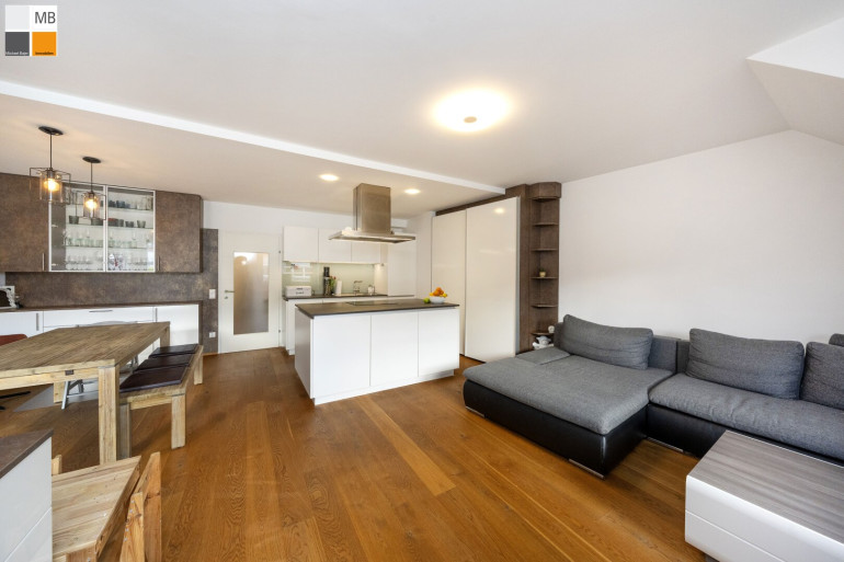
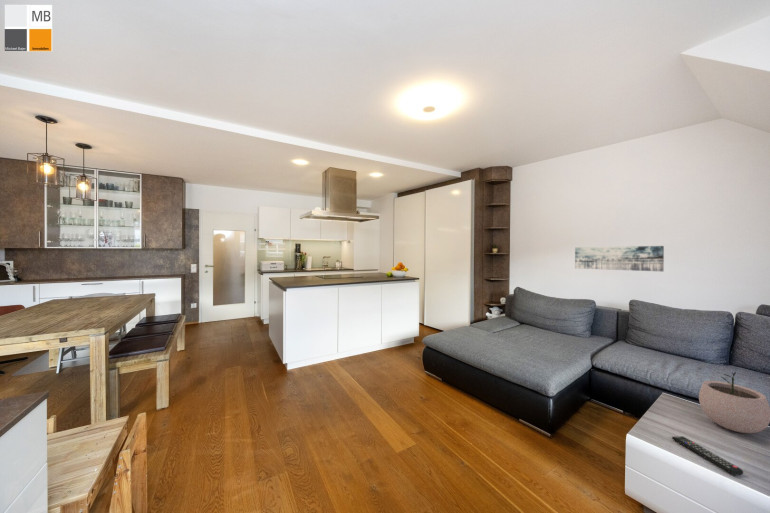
+ remote control [671,435,744,476]
+ wall art [574,245,665,272]
+ plant pot [698,371,770,434]
